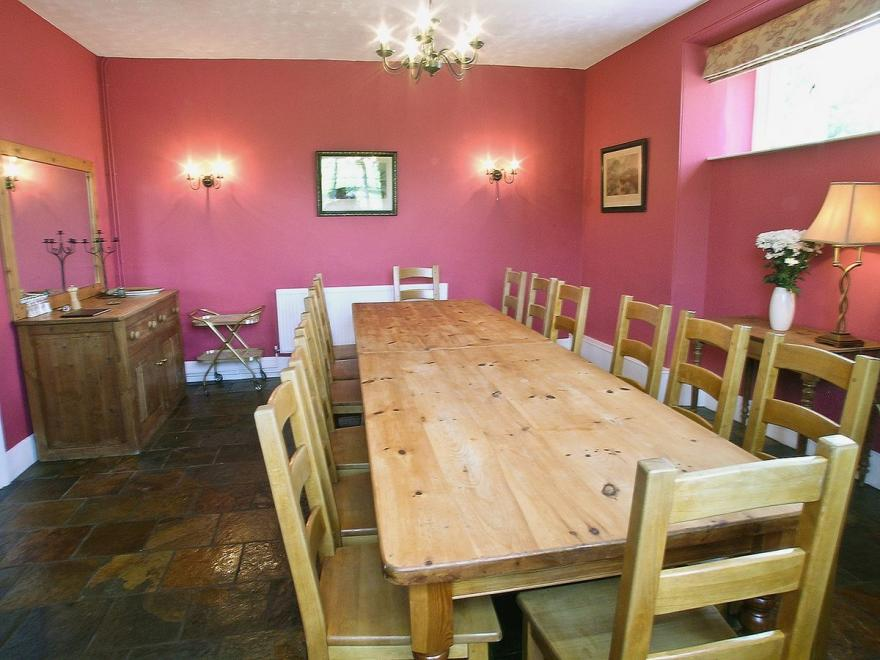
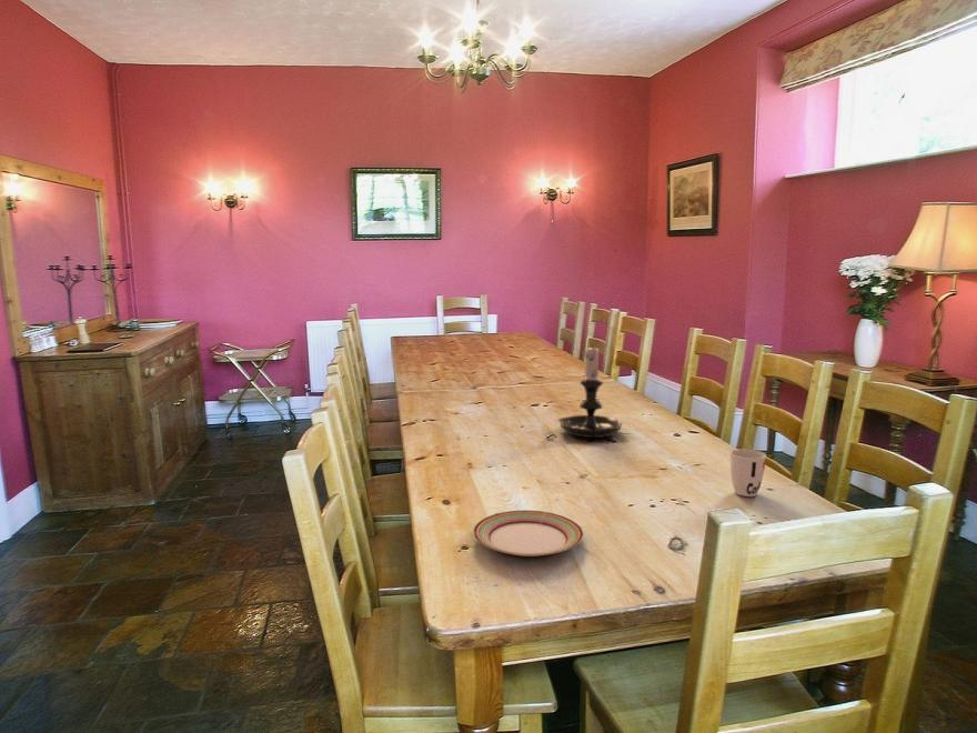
+ cup [729,449,767,498]
+ candle holder [556,341,623,439]
+ plate [472,509,584,558]
